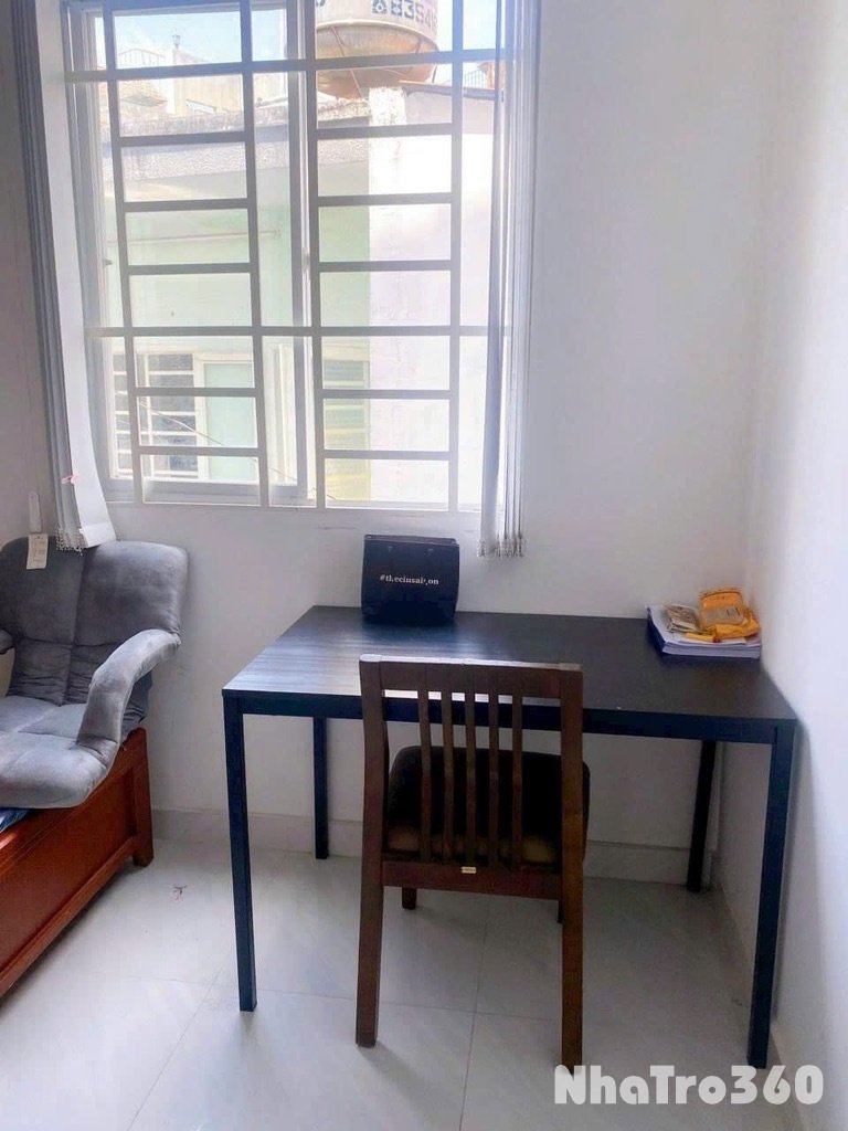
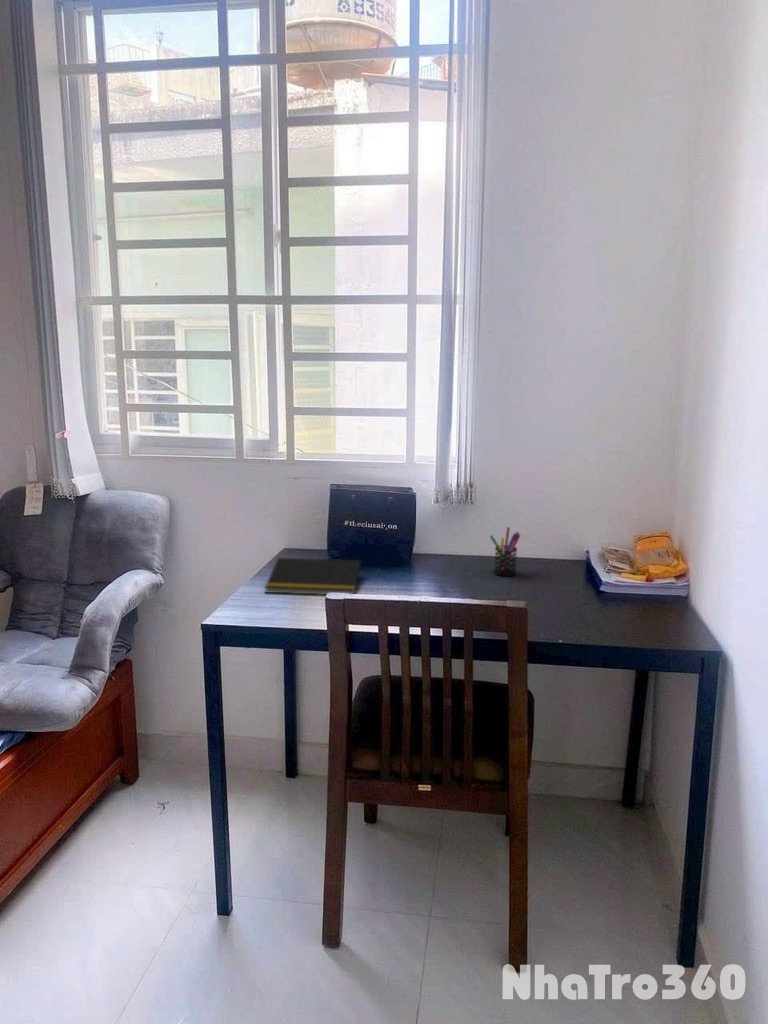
+ notepad [263,557,362,596]
+ pen holder [489,526,522,577]
